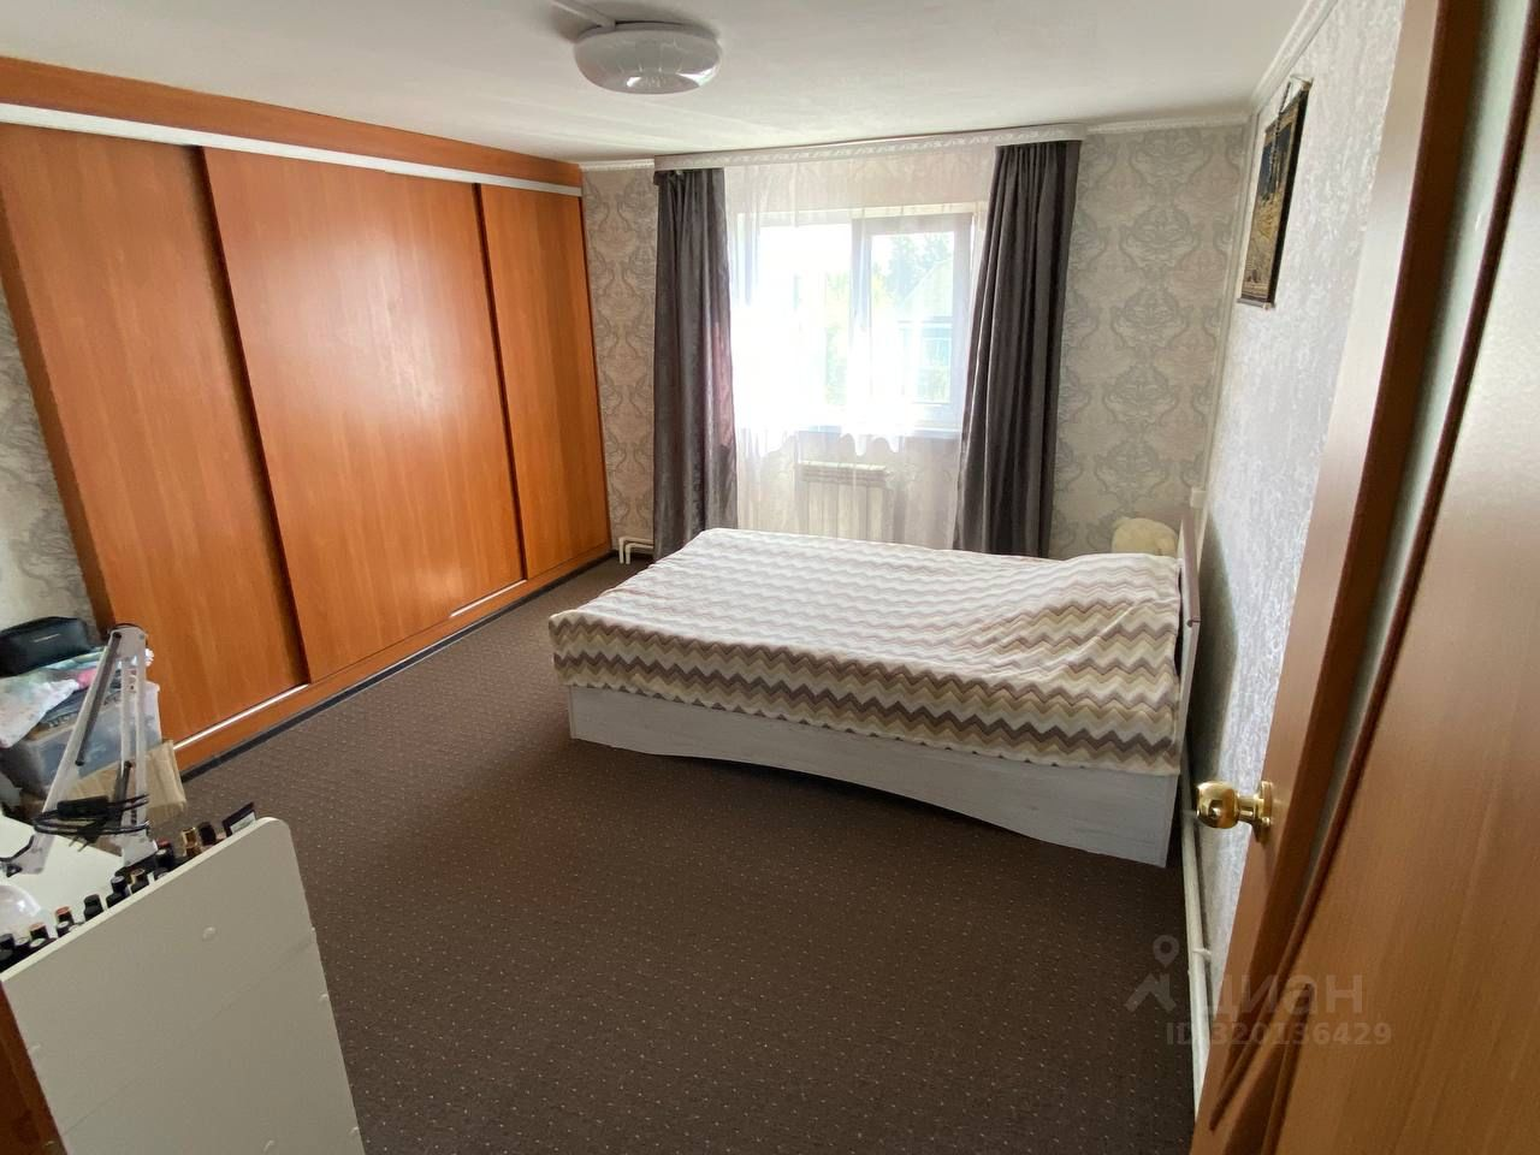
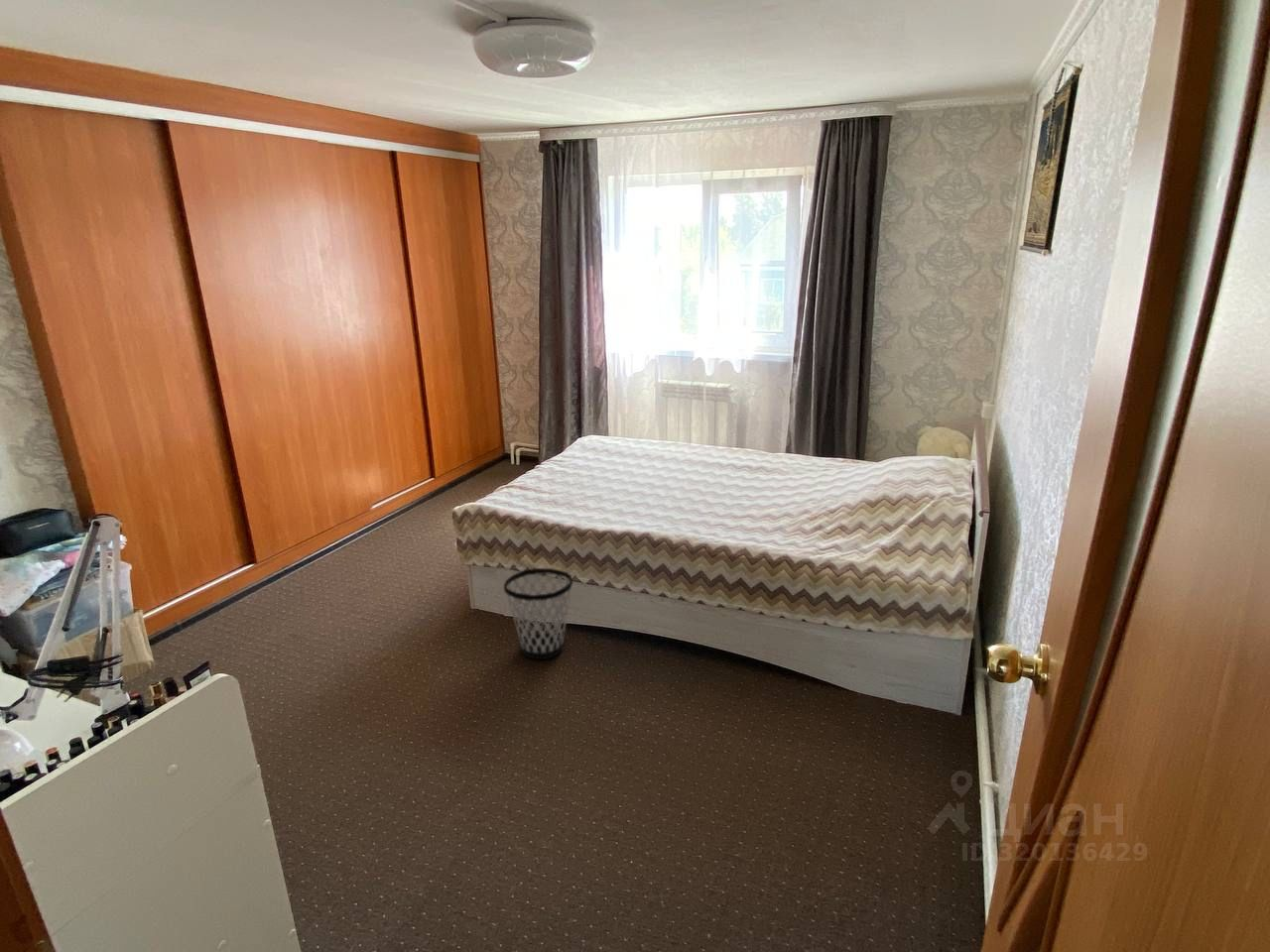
+ wastebasket [503,567,574,660]
